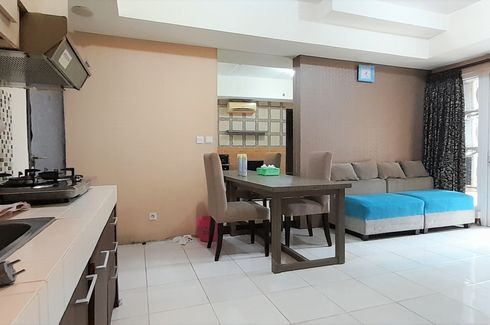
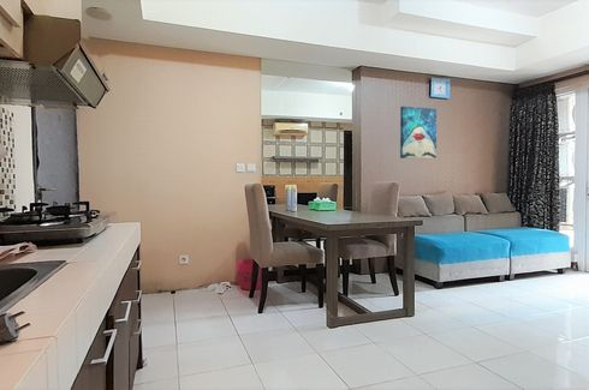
+ wall art [399,106,438,160]
